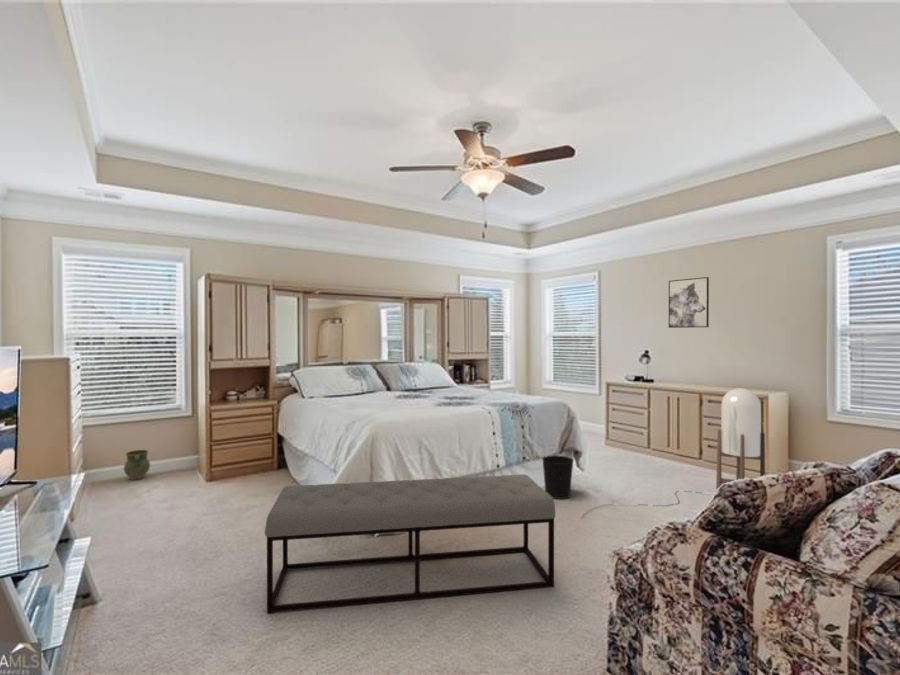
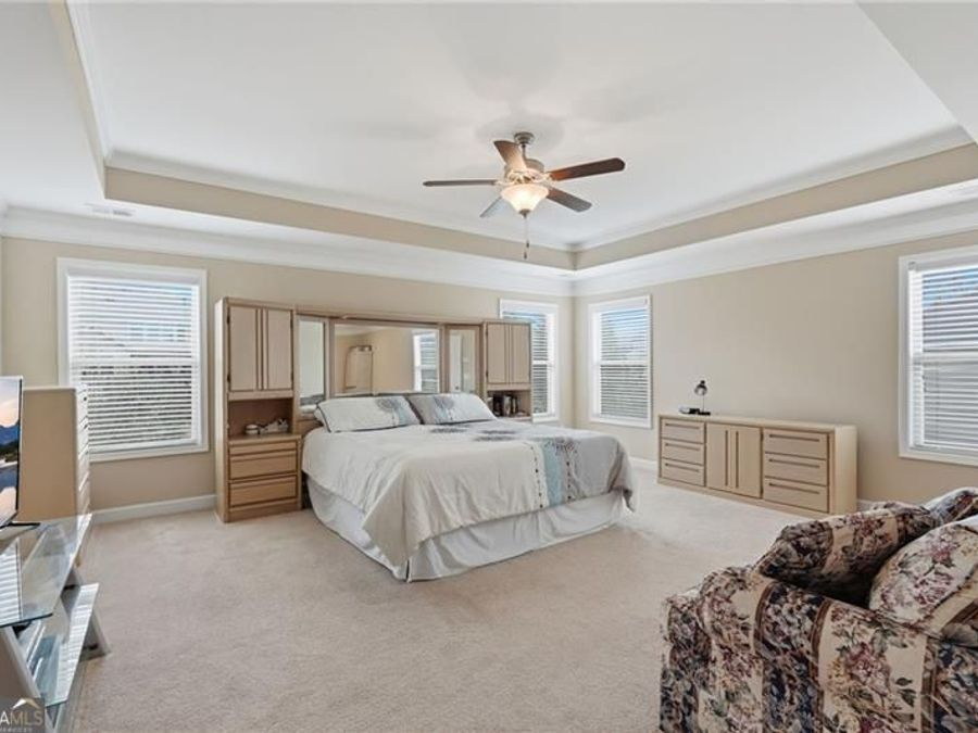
- floor lamp [580,387,766,519]
- bench [264,473,556,614]
- wastebasket [541,454,575,500]
- wall art [668,276,710,329]
- ceramic jug [123,449,151,481]
